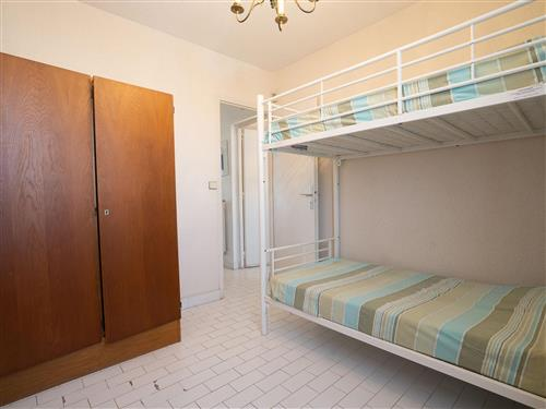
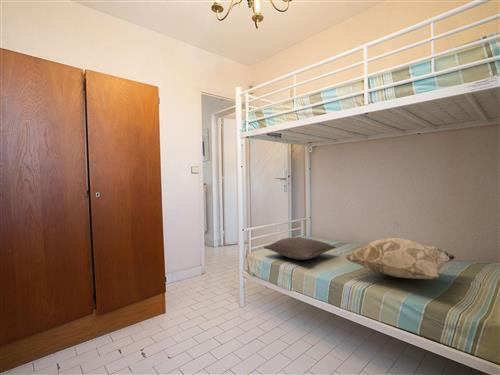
+ decorative pillow [344,237,456,280]
+ pillow [263,236,337,261]
